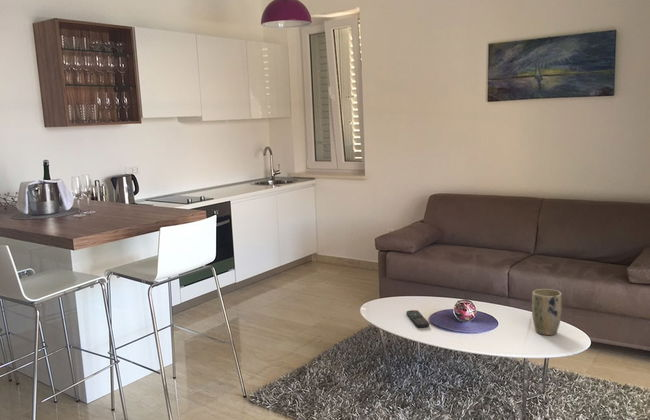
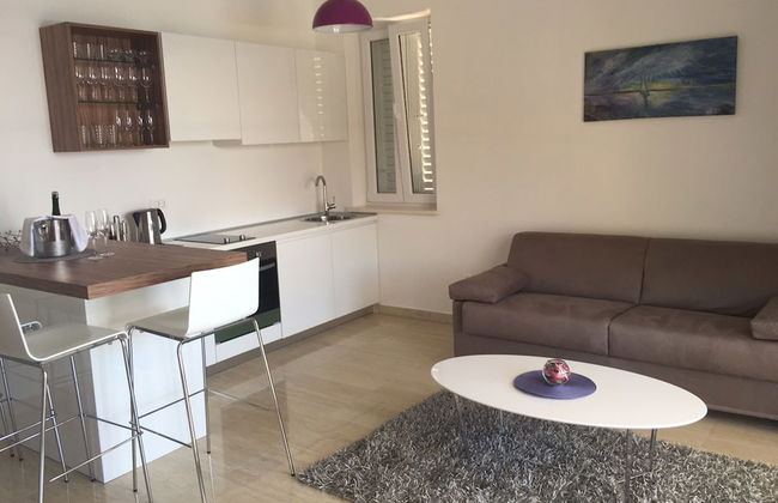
- remote control [405,309,430,328]
- plant pot [531,288,563,336]
